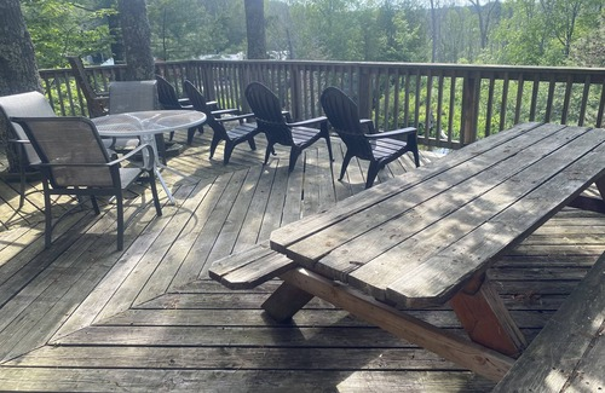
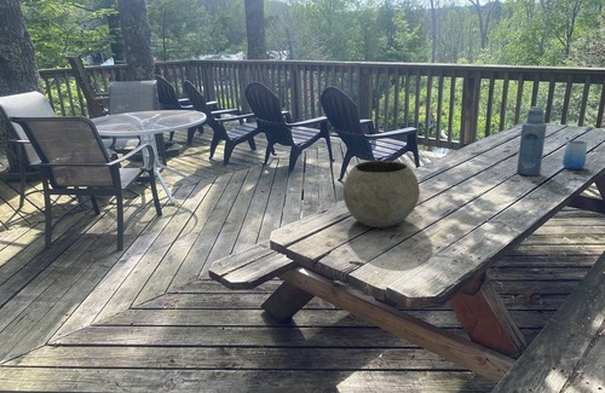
+ bottle [515,105,548,177]
+ cup [561,140,588,171]
+ bowl [342,160,421,229]
